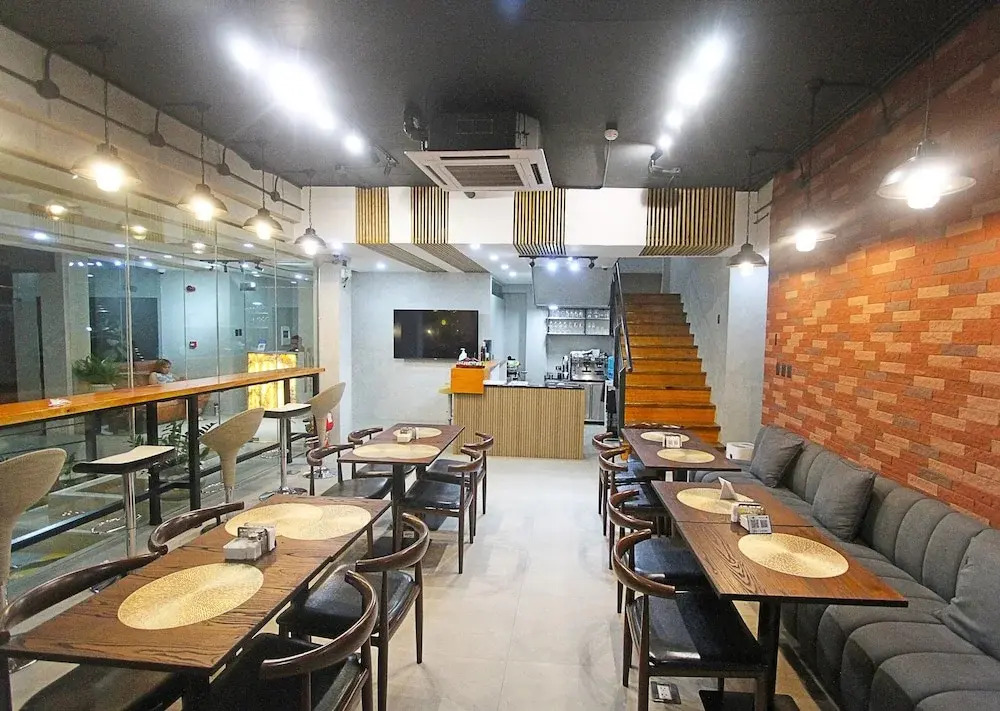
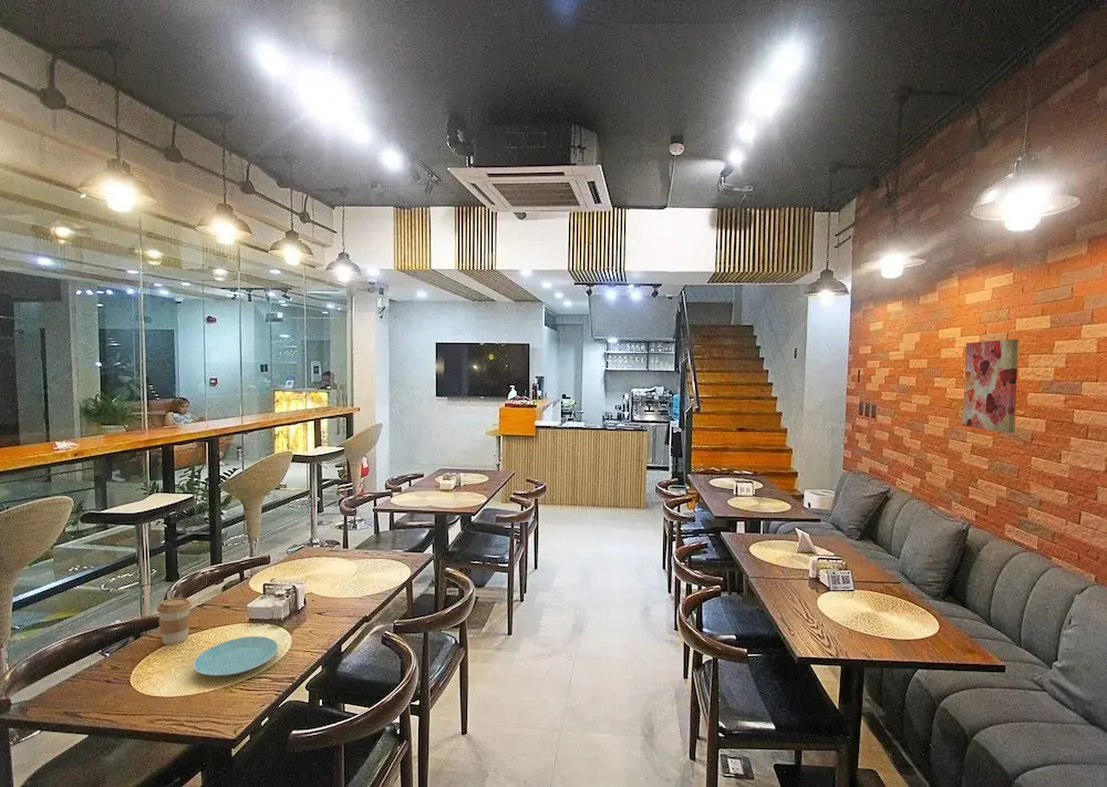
+ coffee cup [156,597,193,645]
+ plate [193,635,279,677]
+ wall art [962,339,1020,434]
